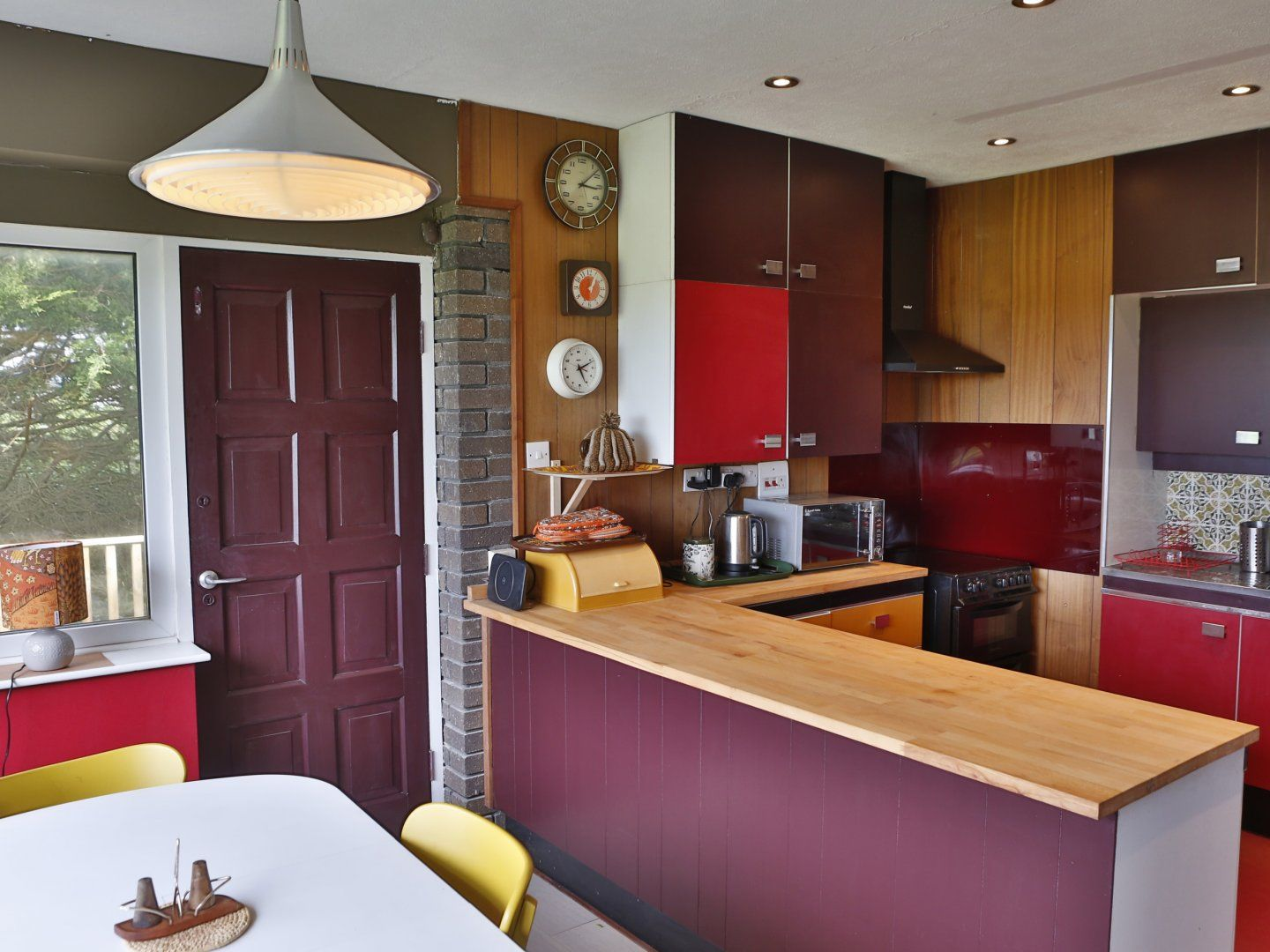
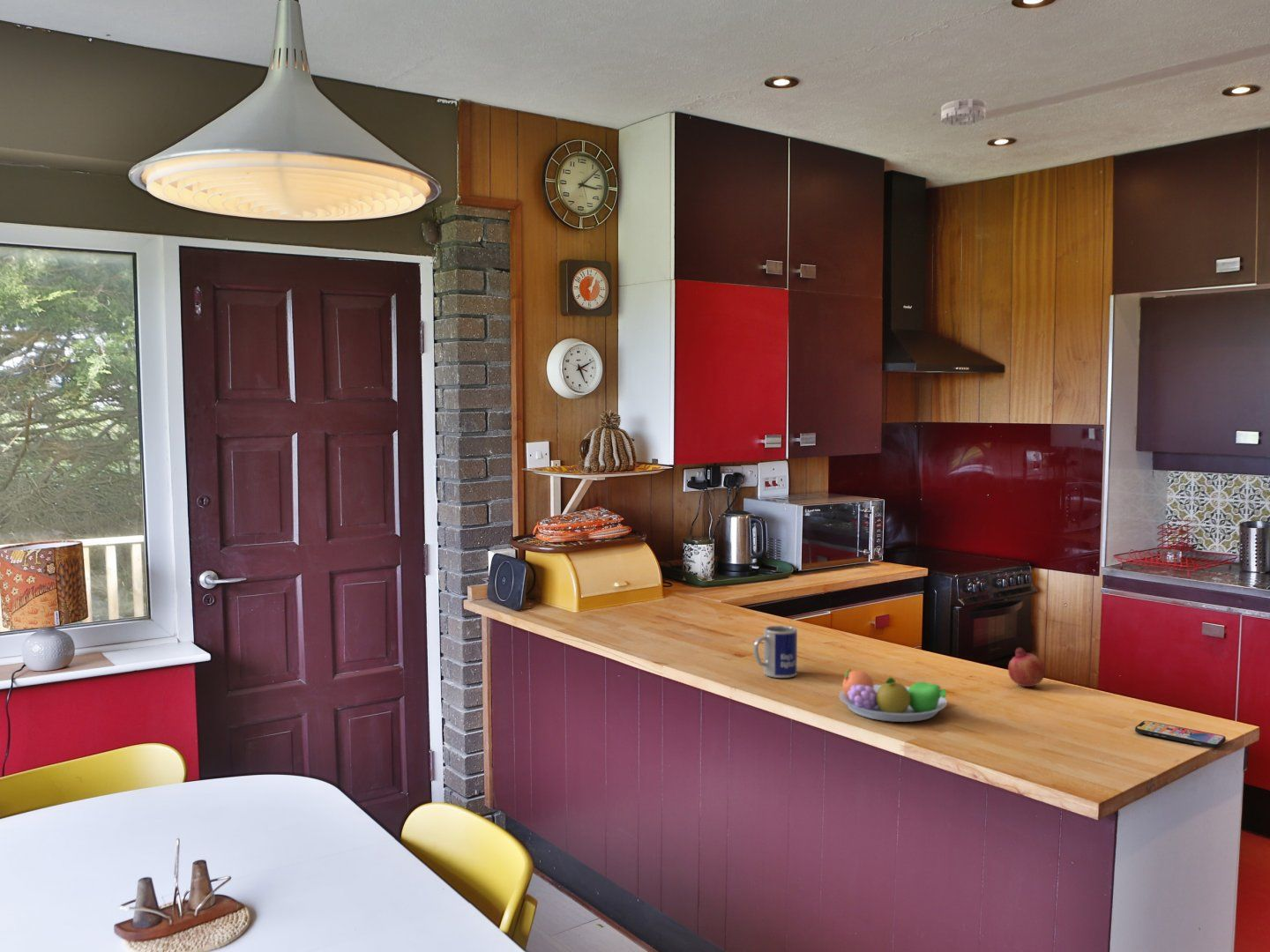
+ mug [752,625,798,679]
+ smoke detector [940,98,987,126]
+ fruit bowl [838,668,948,723]
+ fruit [1007,647,1046,688]
+ smartphone [1134,720,1227,749]
